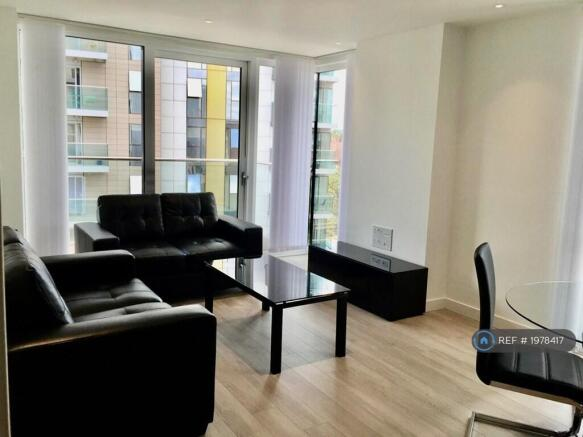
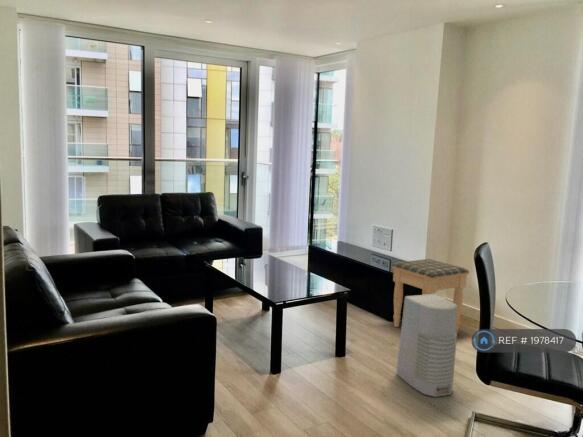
+ speaker [395,294,458,398]
+ footstool [391,258,470,334]
